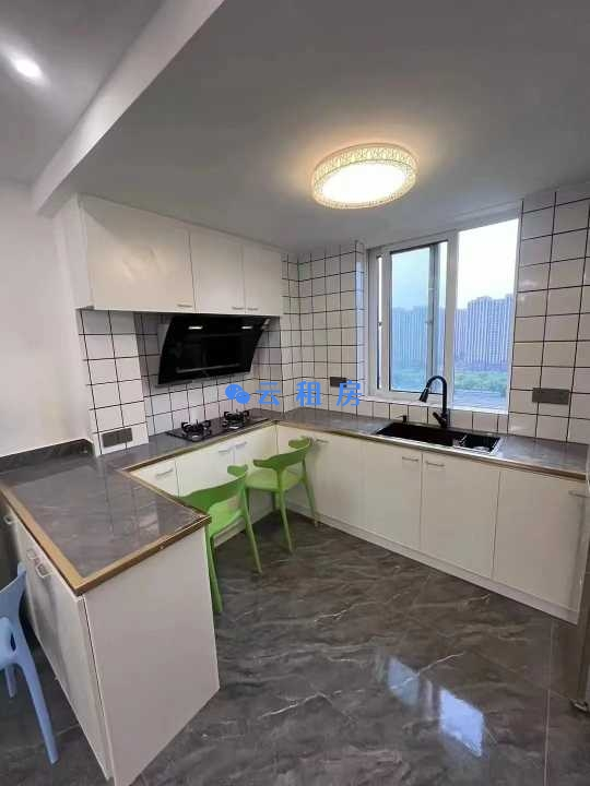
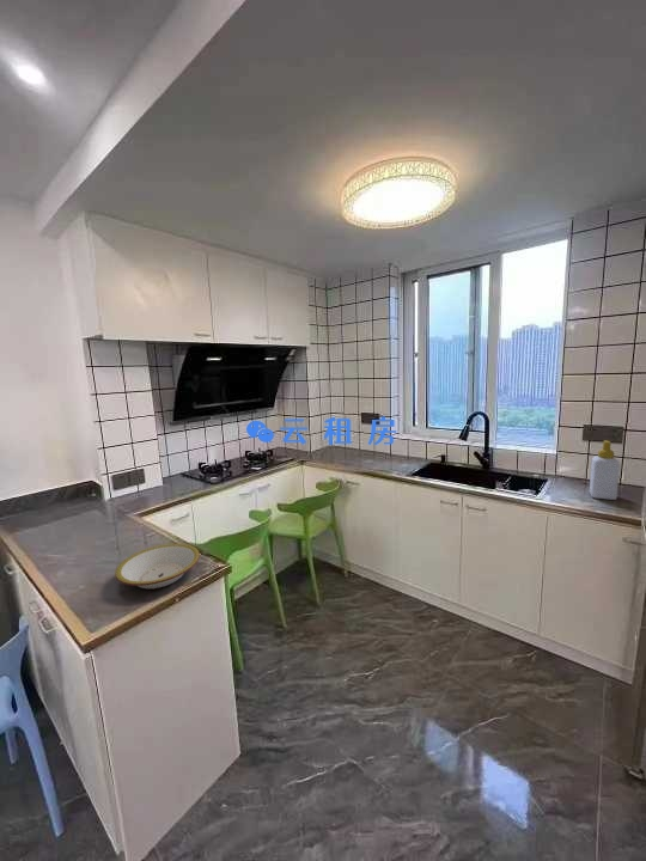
+ soap bottle [589,439,621,501]
+ bowl [115,543,201,590]
